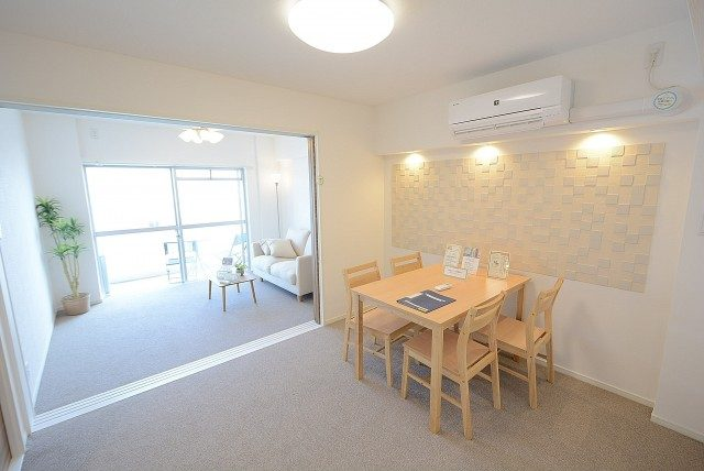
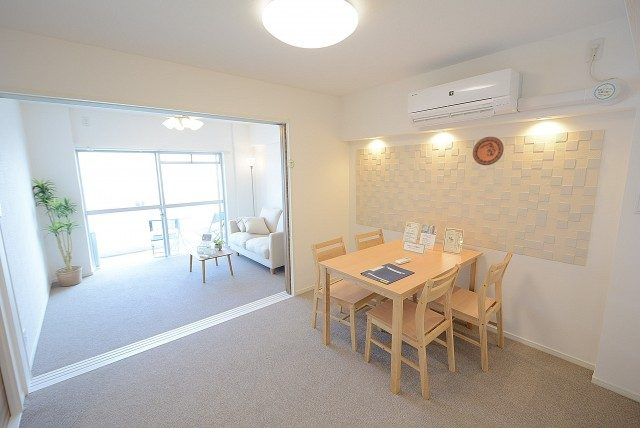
+ decorative plate [472,136,505,166]
